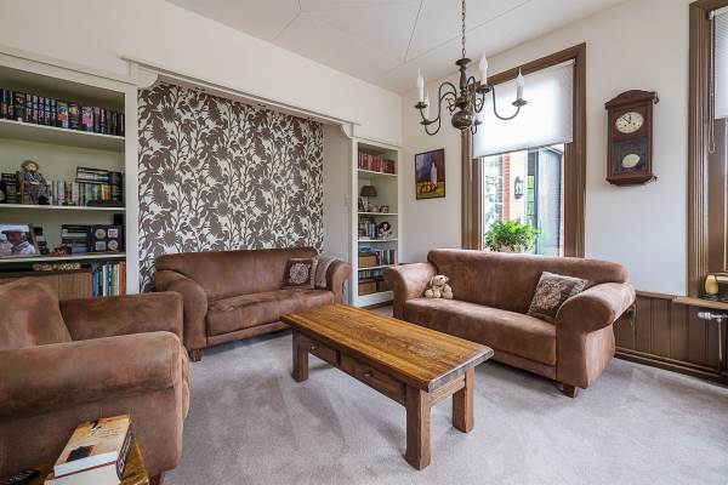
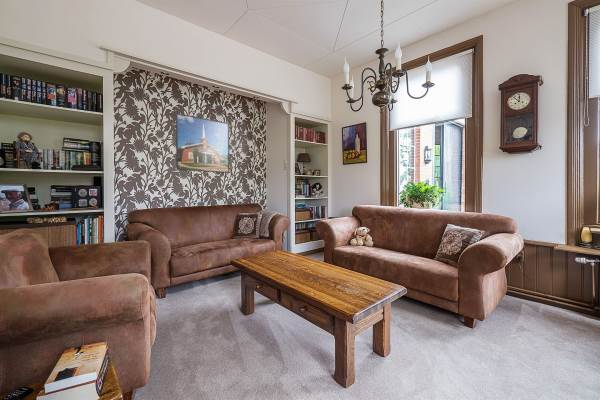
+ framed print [175,112,230,174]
